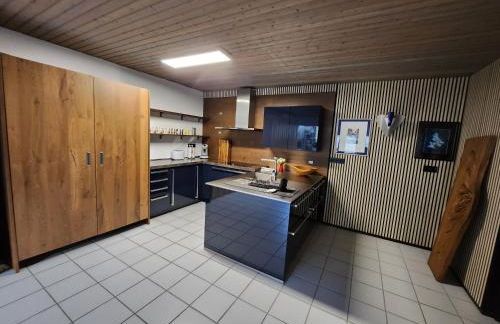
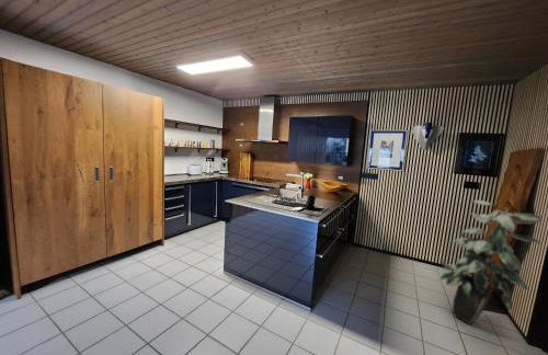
+ indoor plant [438,199,544,327]
